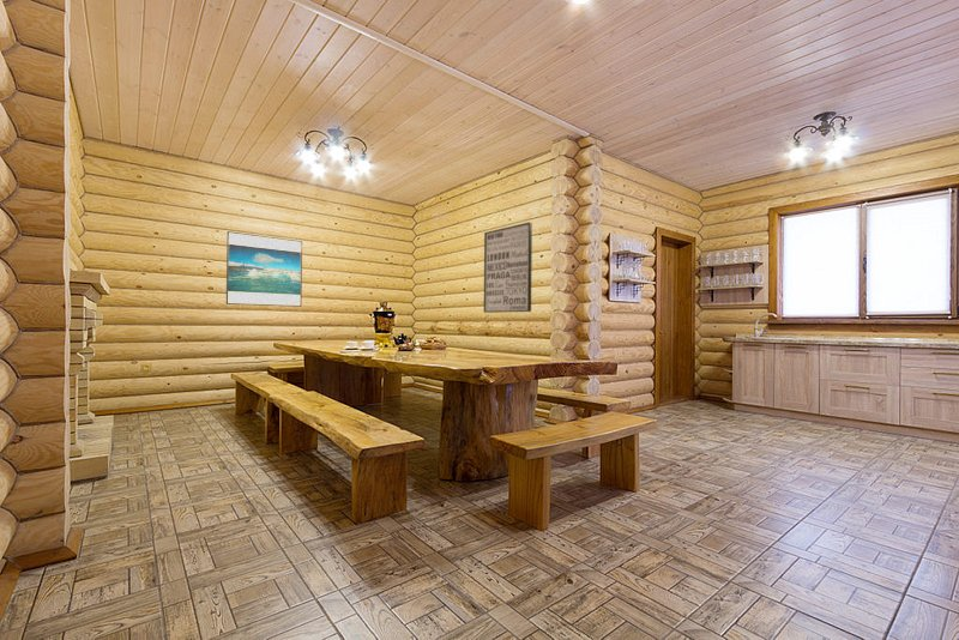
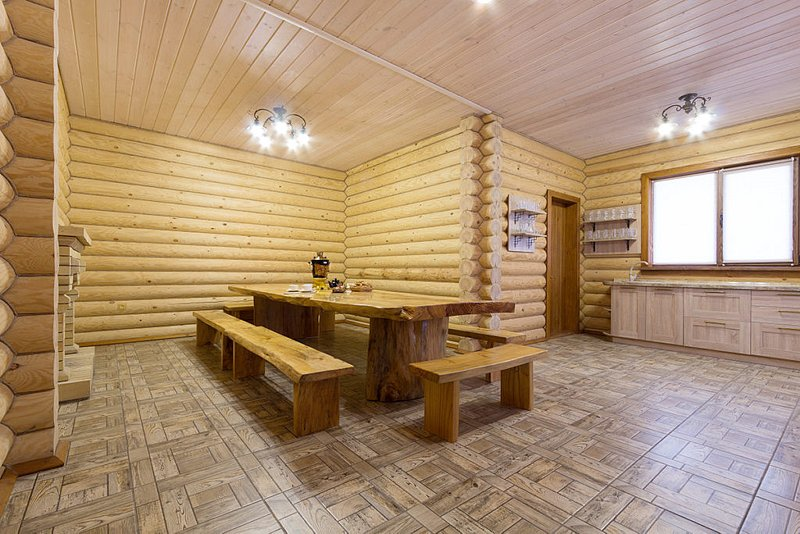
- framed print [225,230,303,308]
- wall art [483,221,533,314]
